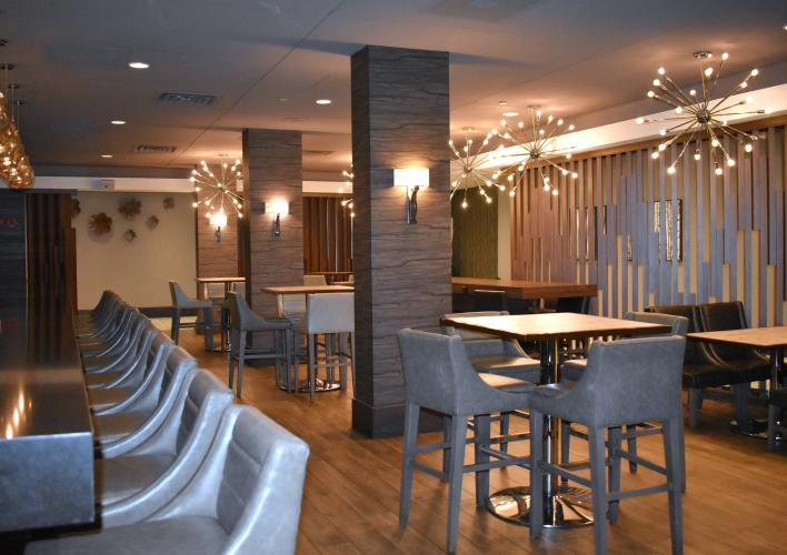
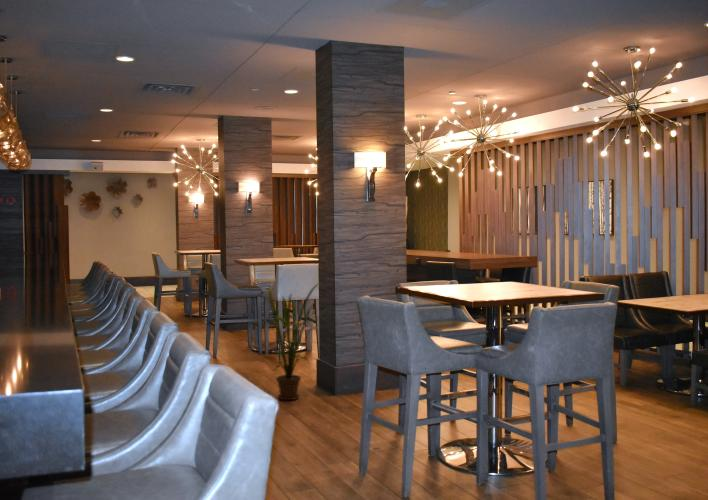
+ house plant [267,281,326,401]
